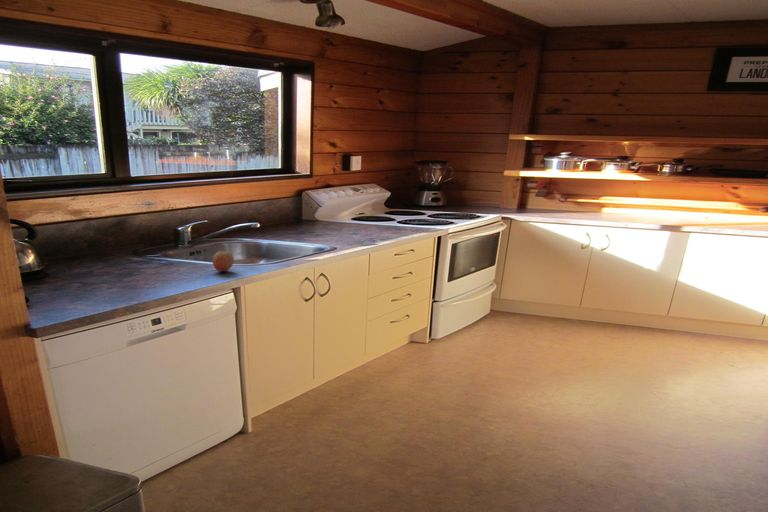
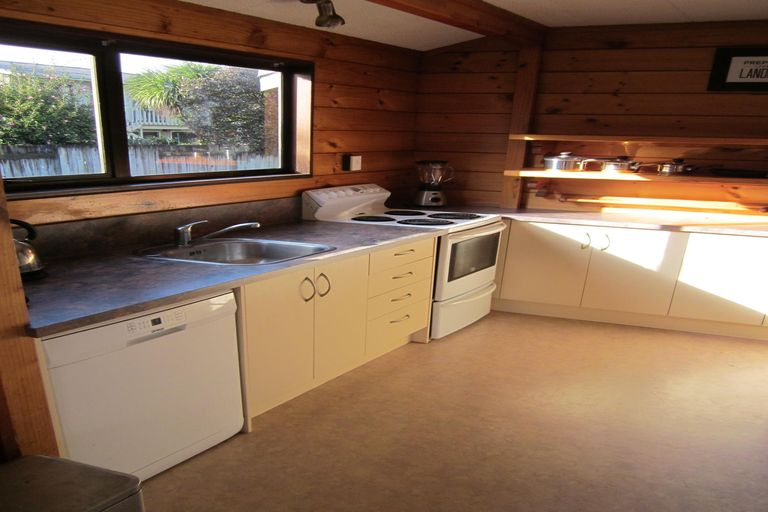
- fruit [211,250,235,273]
